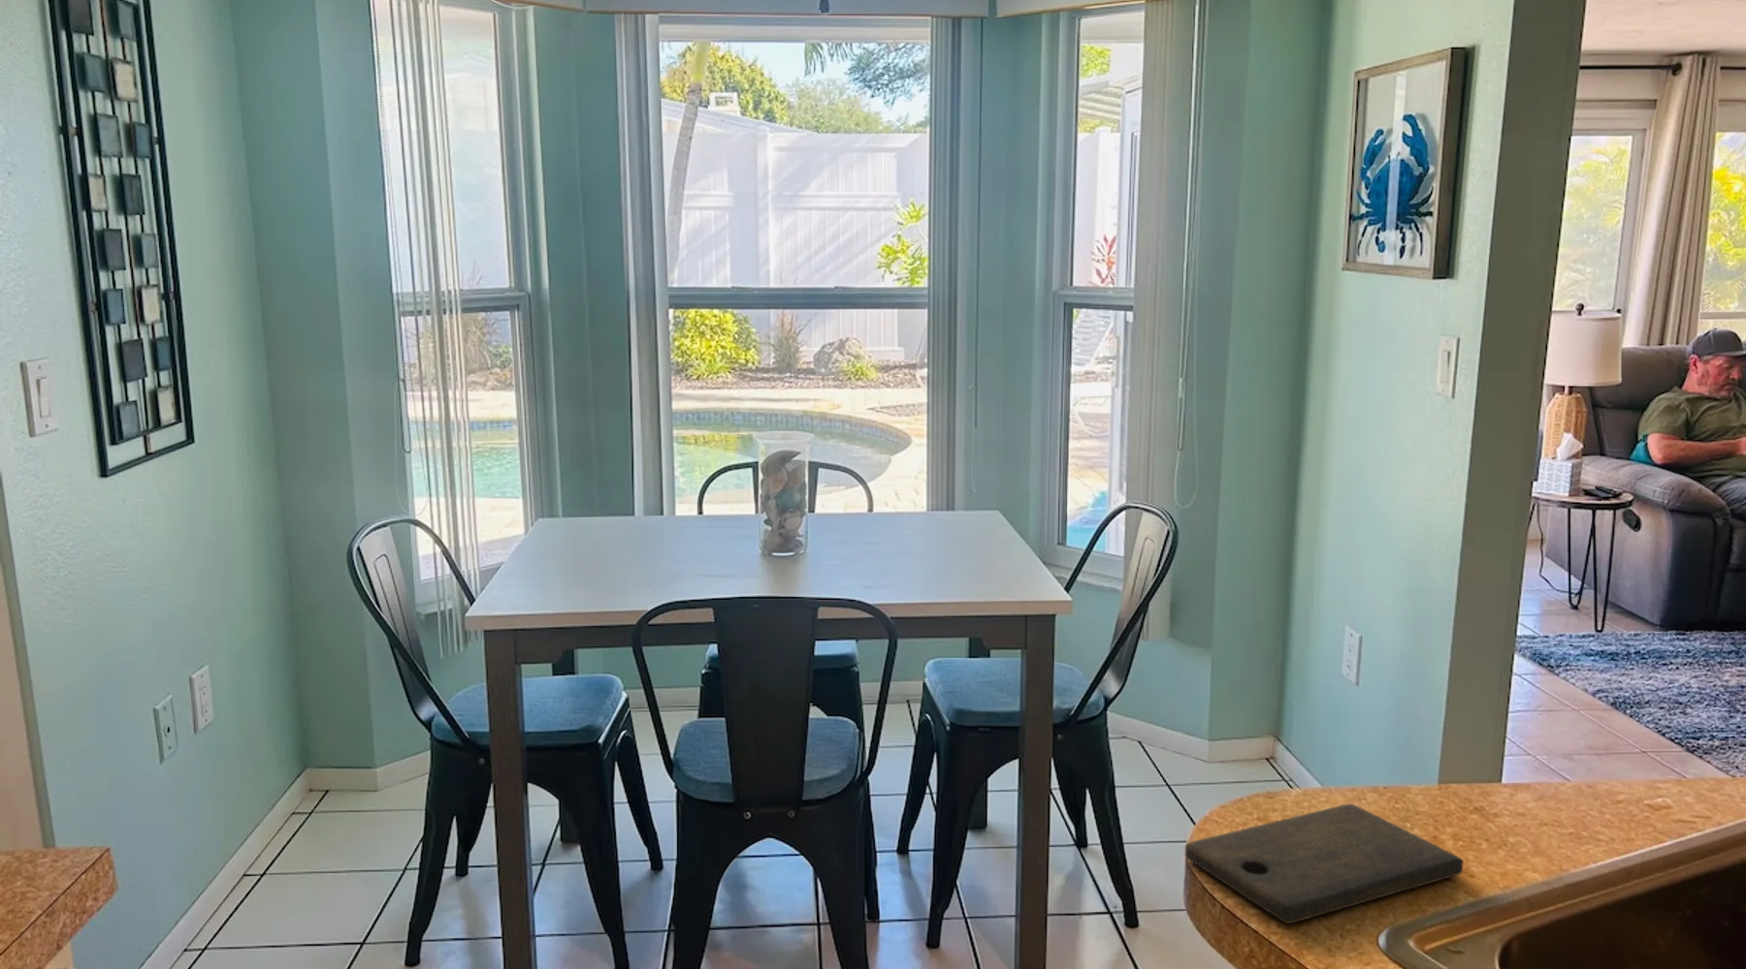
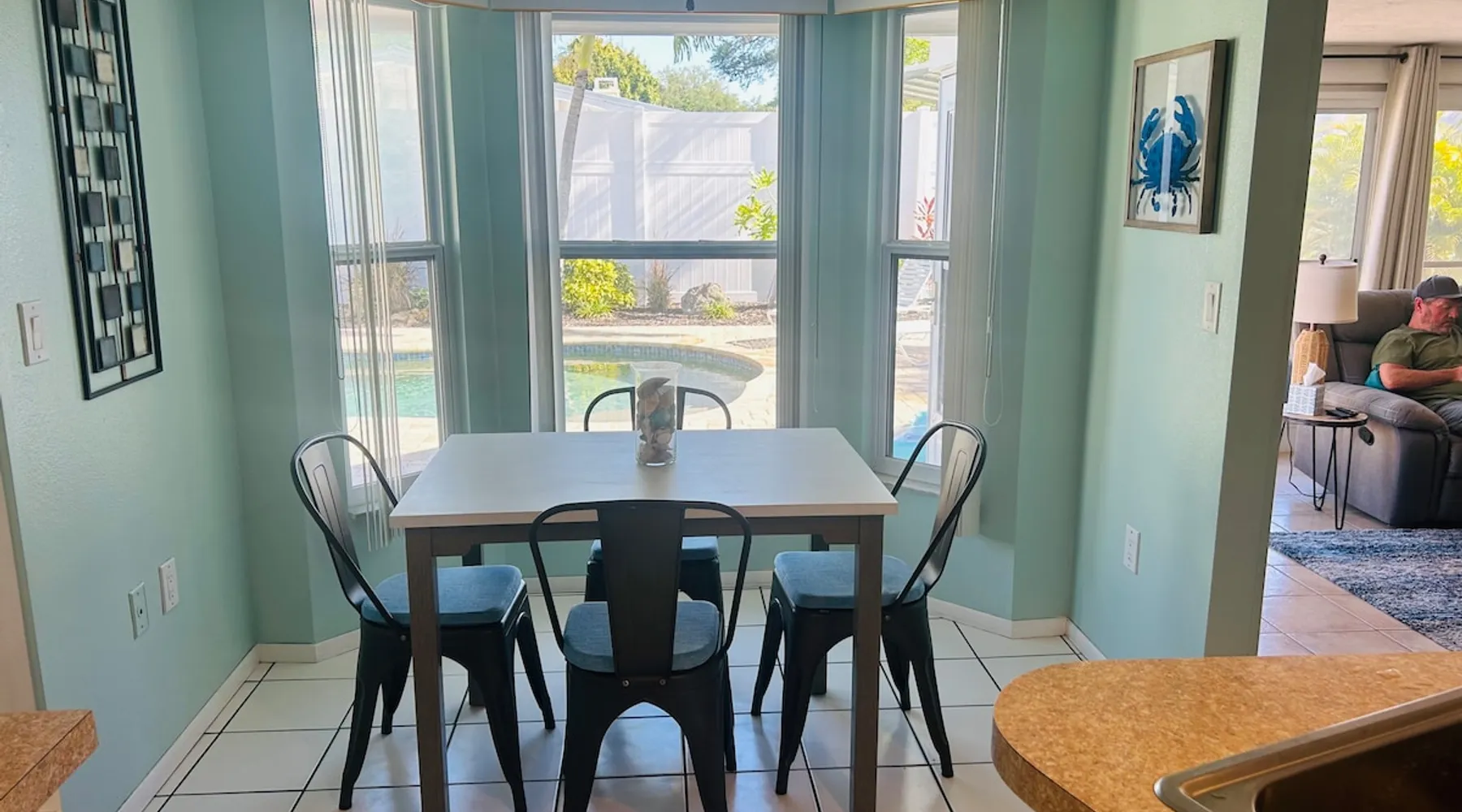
- cutting board [1185,802,1464,925]
